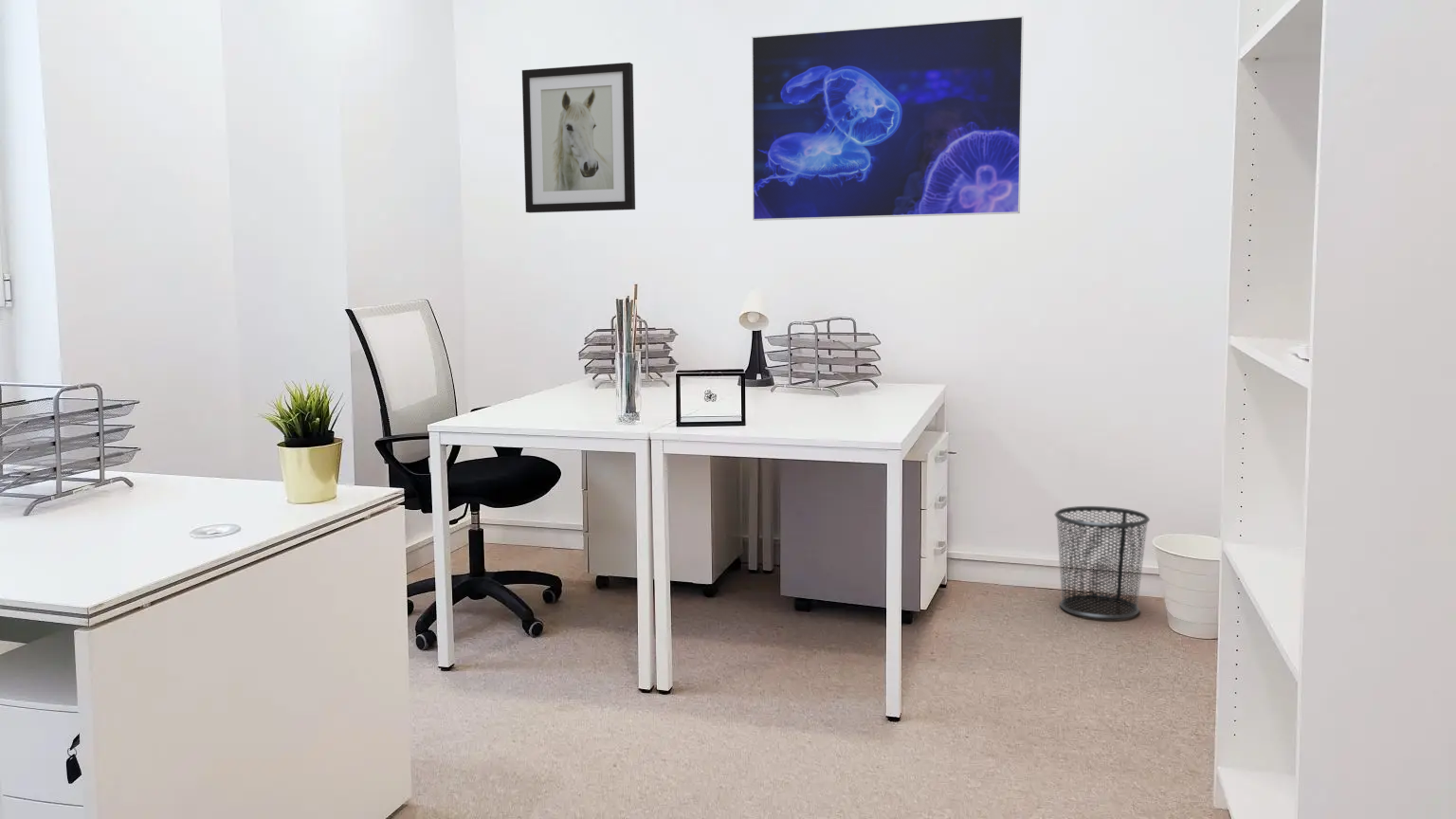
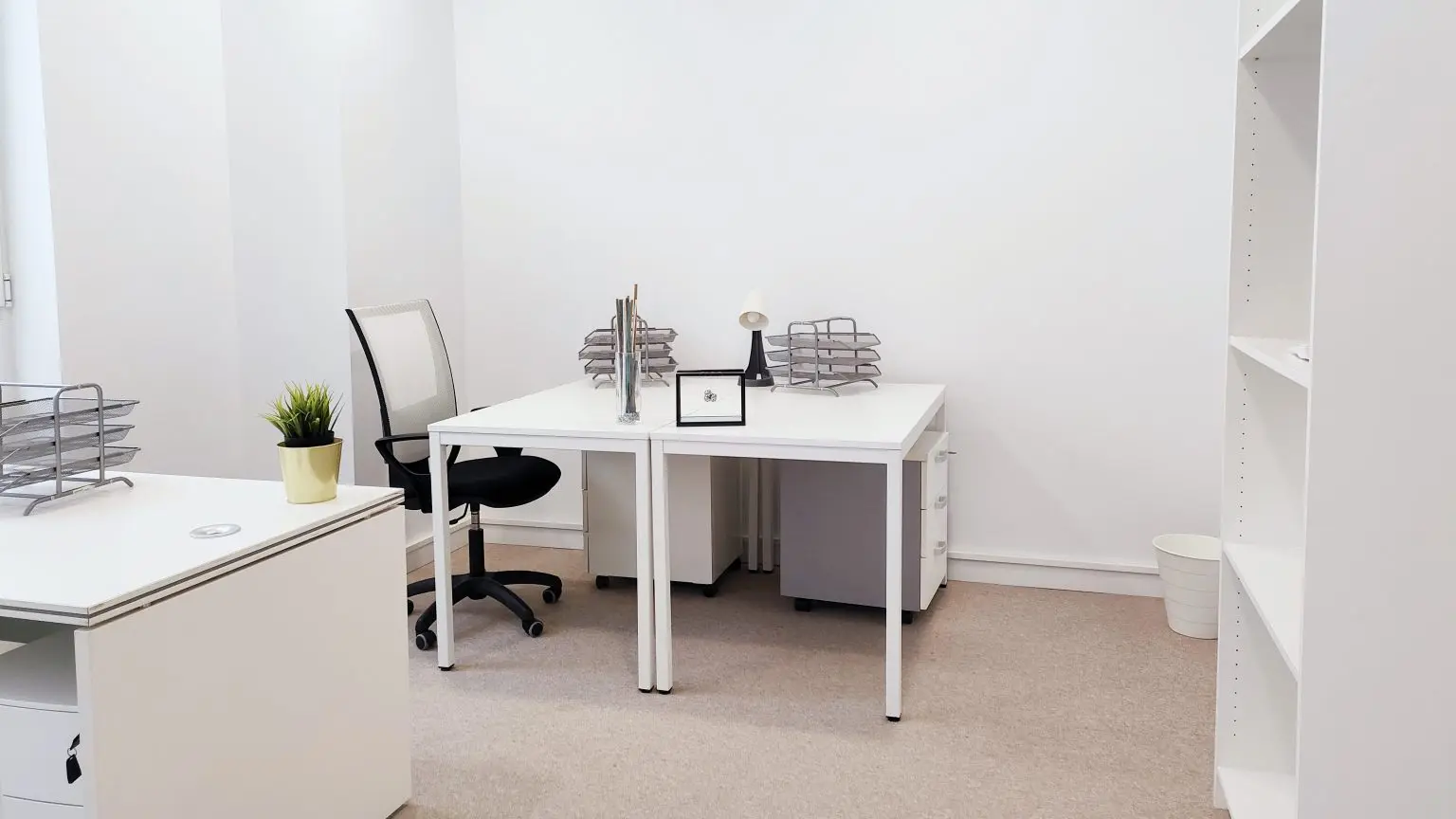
- wall art [521,62,636,213]
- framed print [751,15,1025,222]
- waste bin [1054,505,1151,620]
